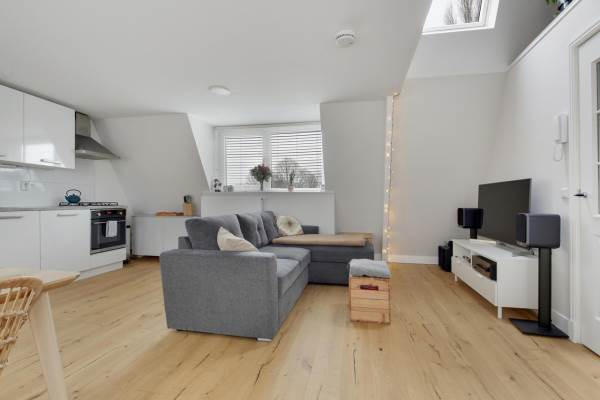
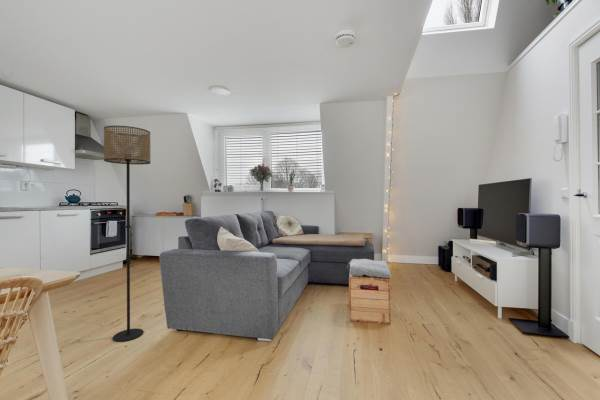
+ floor lamp [103,125,152,343]
